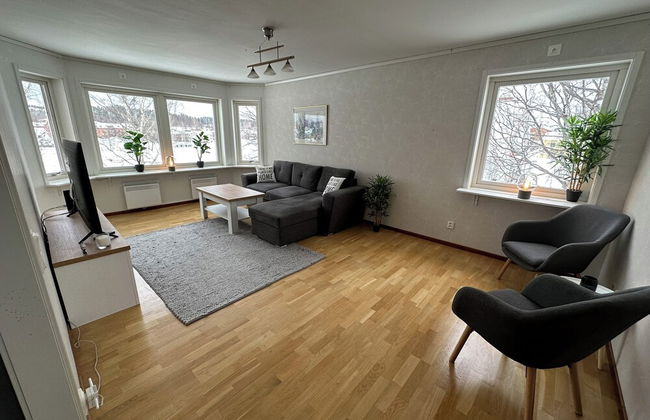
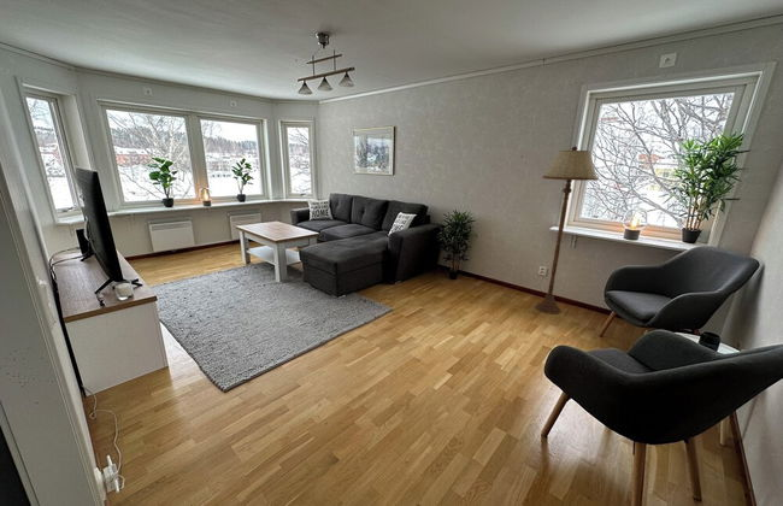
+ floor lamp [535,146,600,314]
